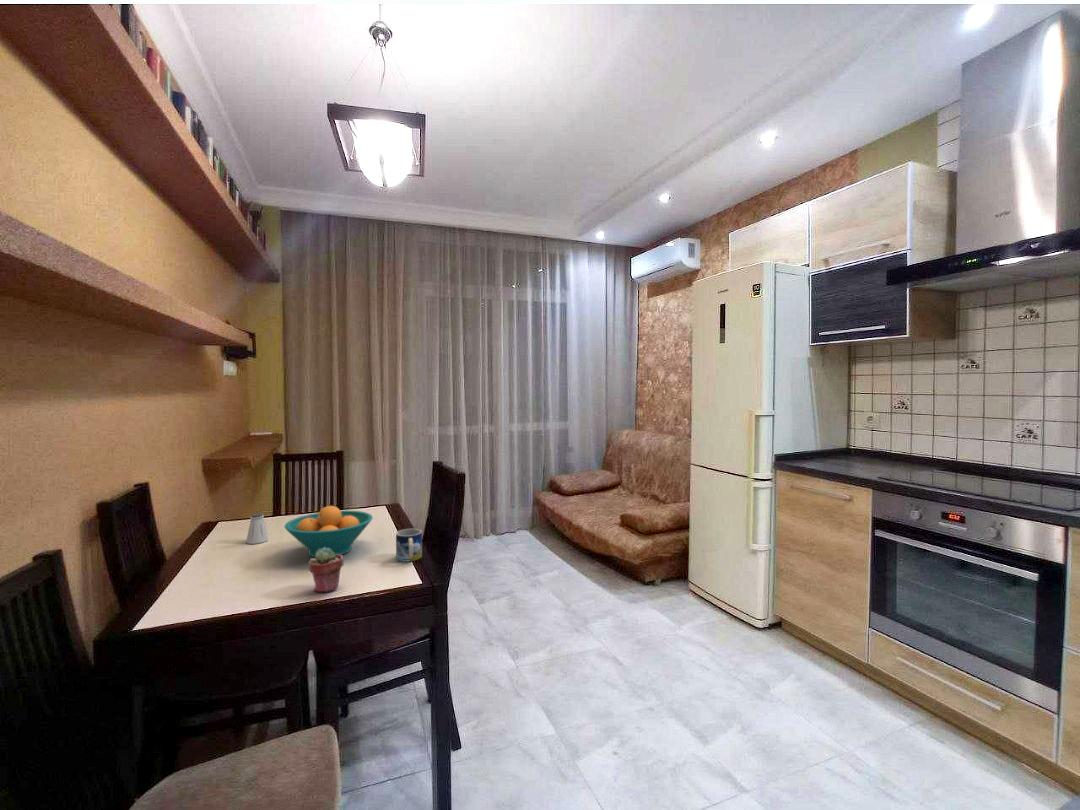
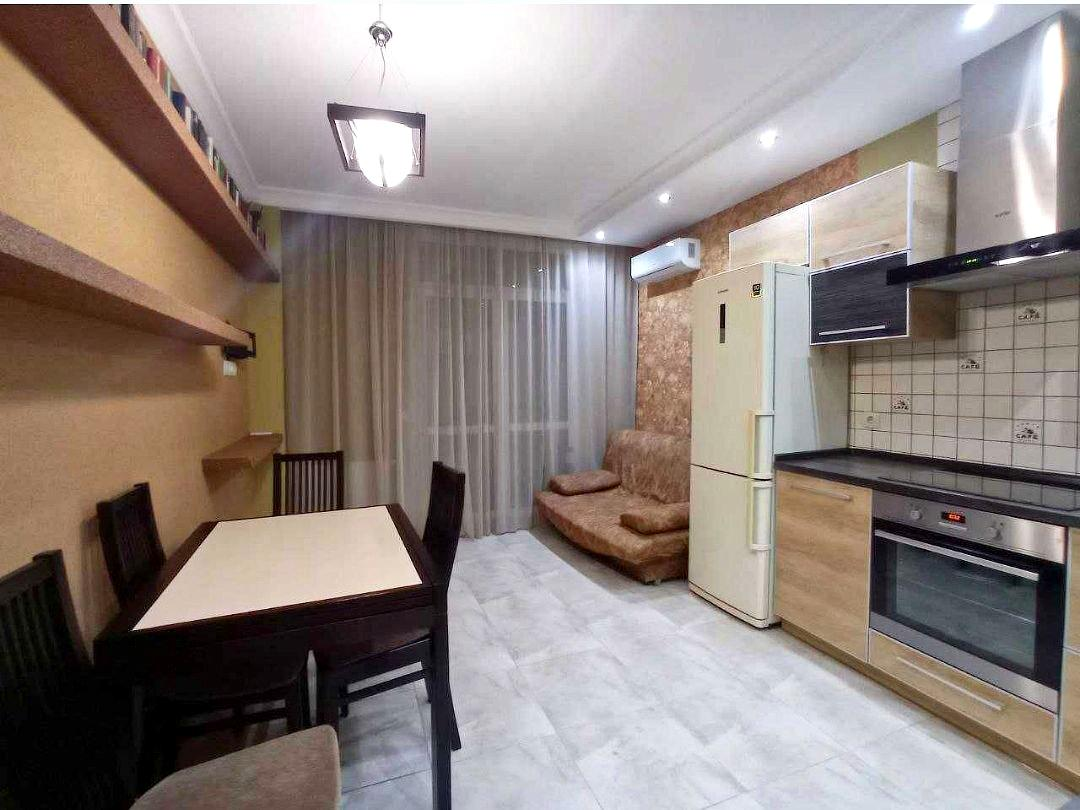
- mug [395,528,423,563]
- saltshaker [245,512,270,545]
- potted succulent [308,547,344,593]
- fruit bowl [283,505,374,558]
